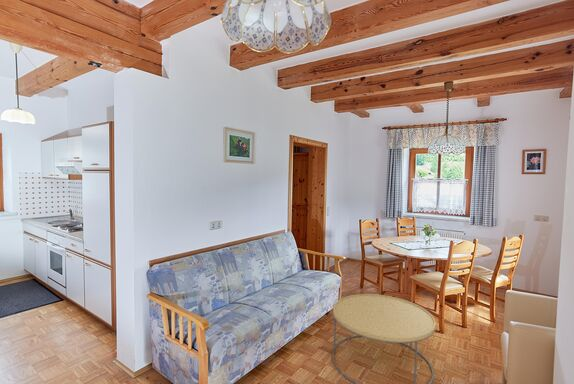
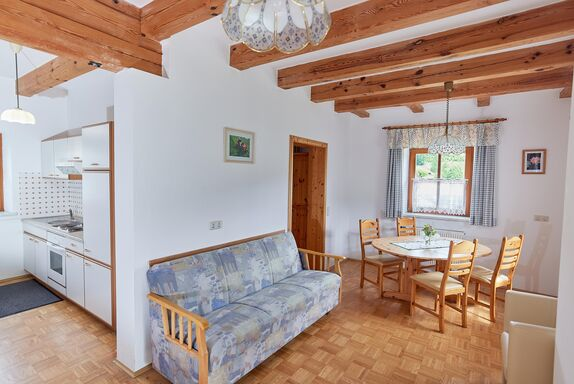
- coffee table [331,293,437,384]
